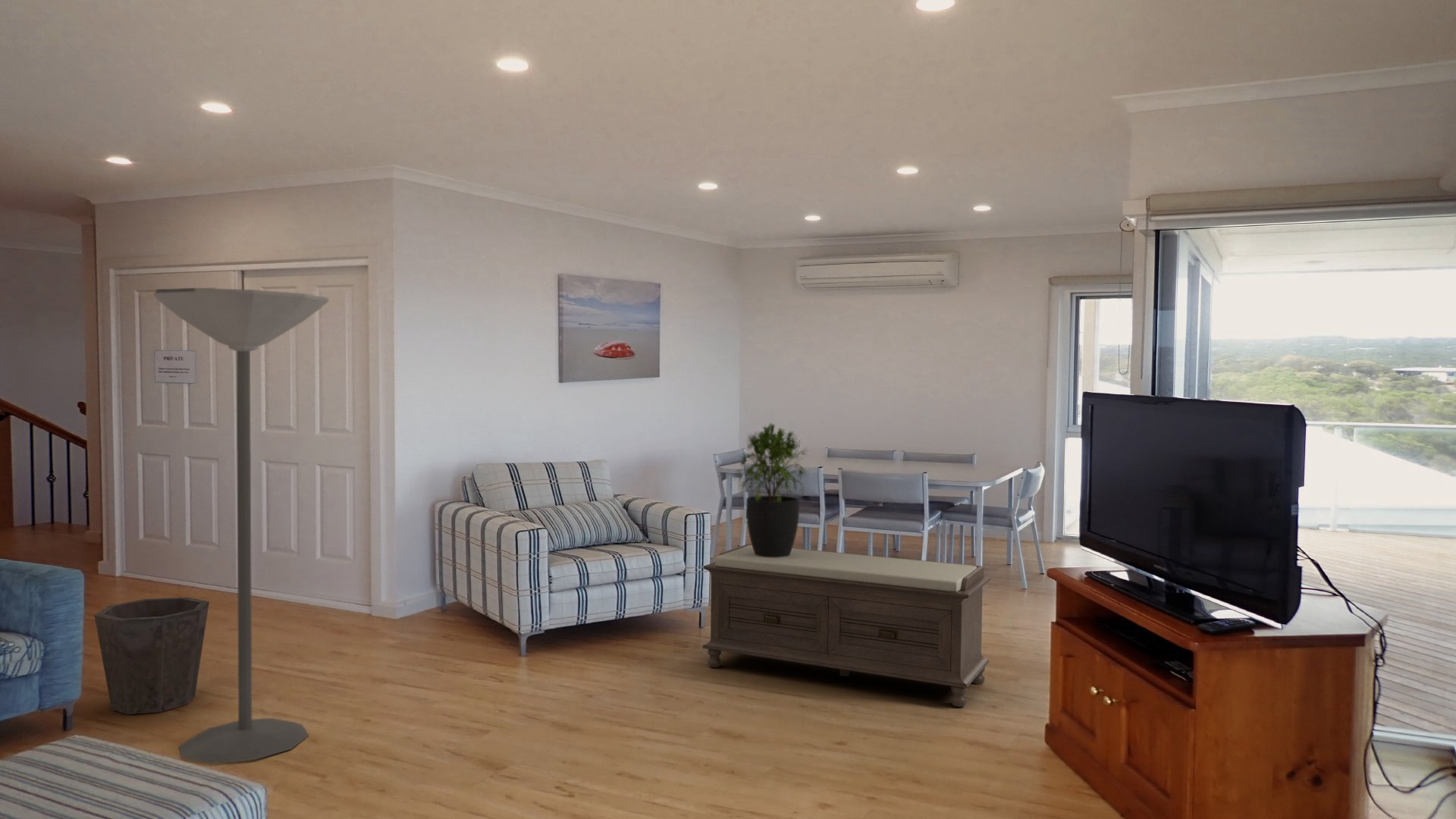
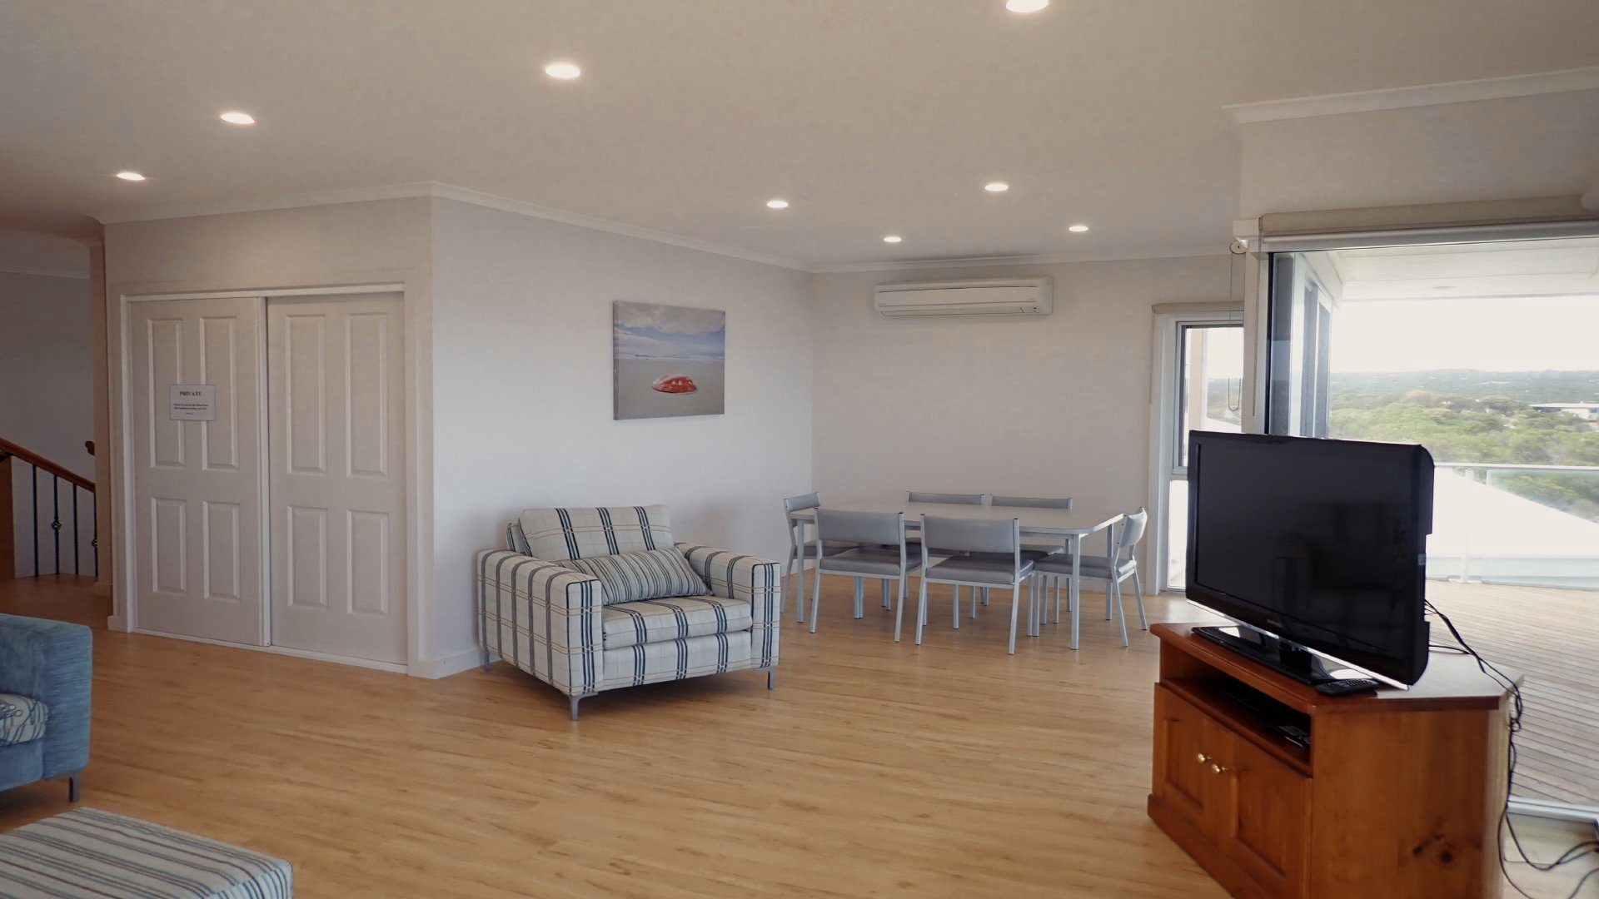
- floor lamp [152,287,330,764]
- potted plant [731,422,811,557]
- bench [702,543,992,708]
- waste bin [93,597,210,715]
